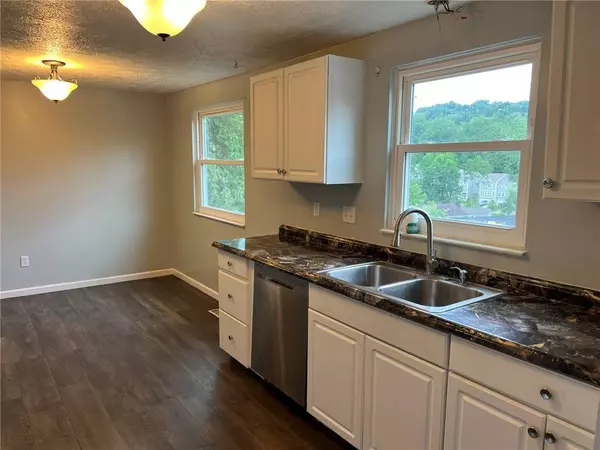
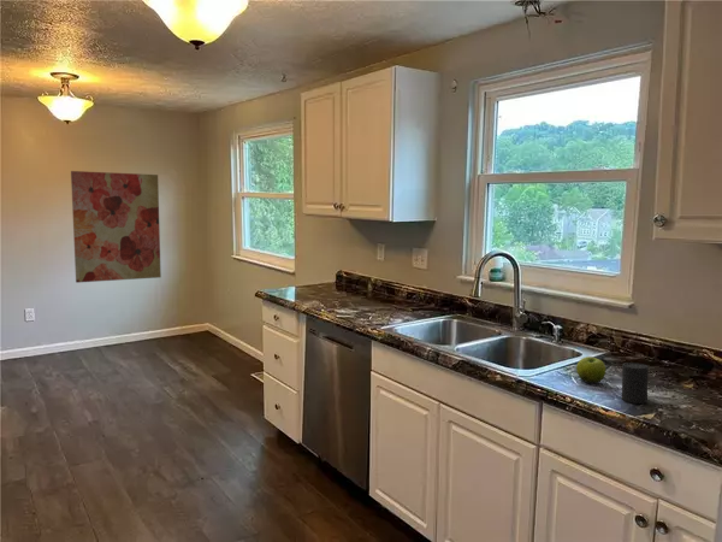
+ fruit [575,355,606,384]
+ cup [621,361,650,405]
+ wall art [70,170,162,284]
